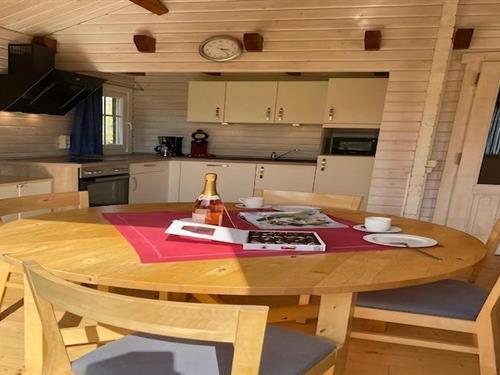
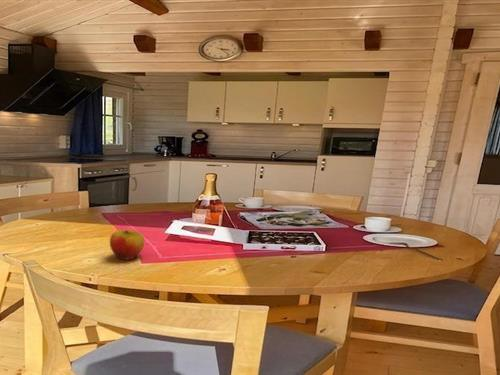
+ apple [109,229,145,261]
